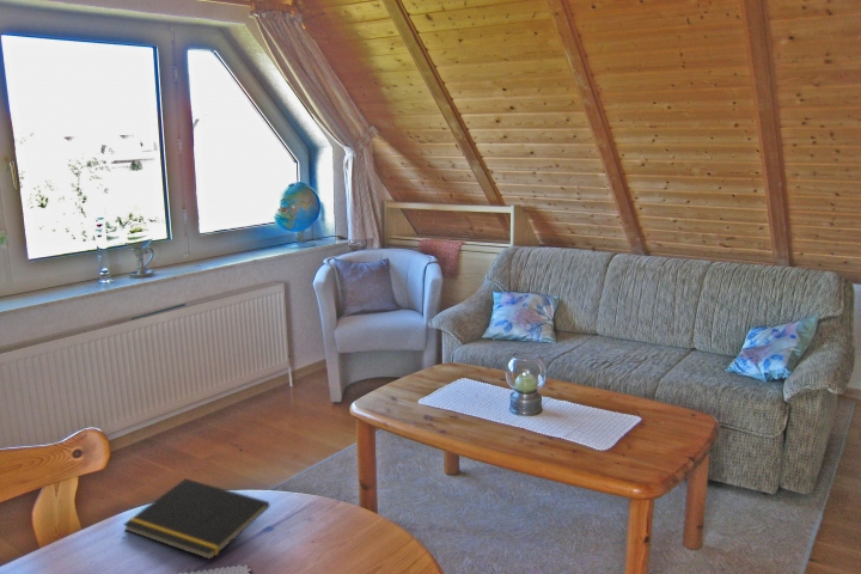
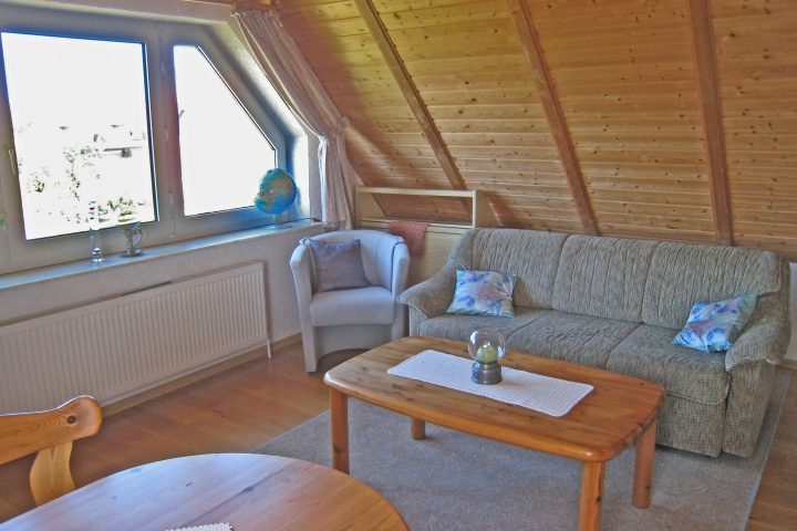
- notepad [122,477,270,561]
